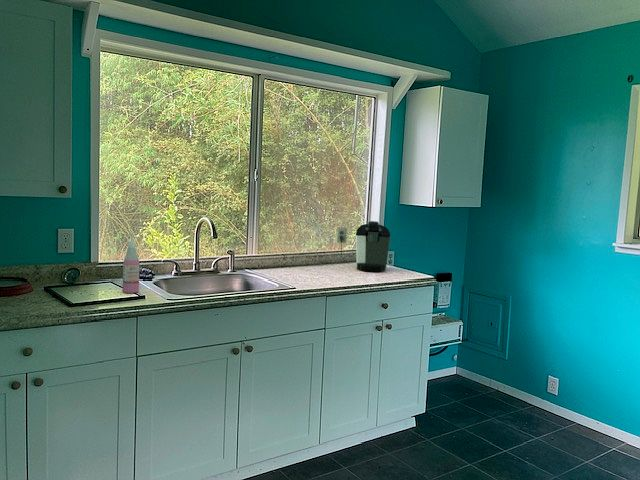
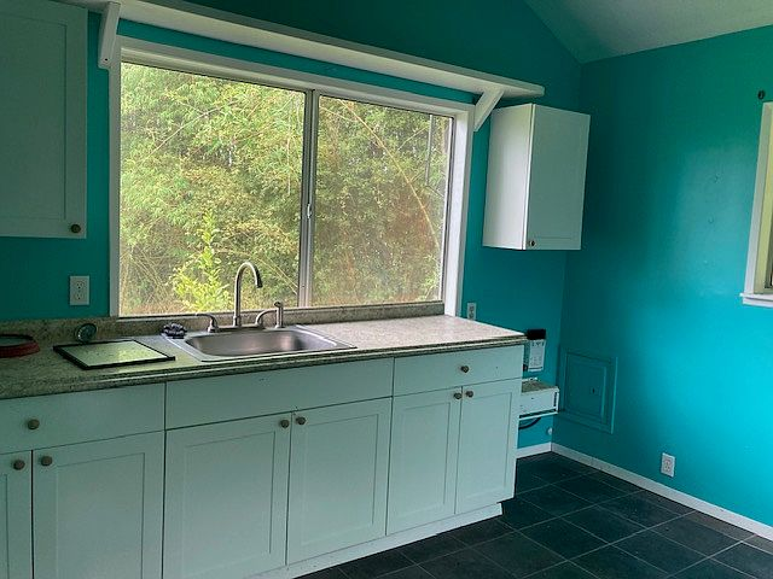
- coffee maker [336,220,391,273]
- soap dispenser [122,232,140,294]
